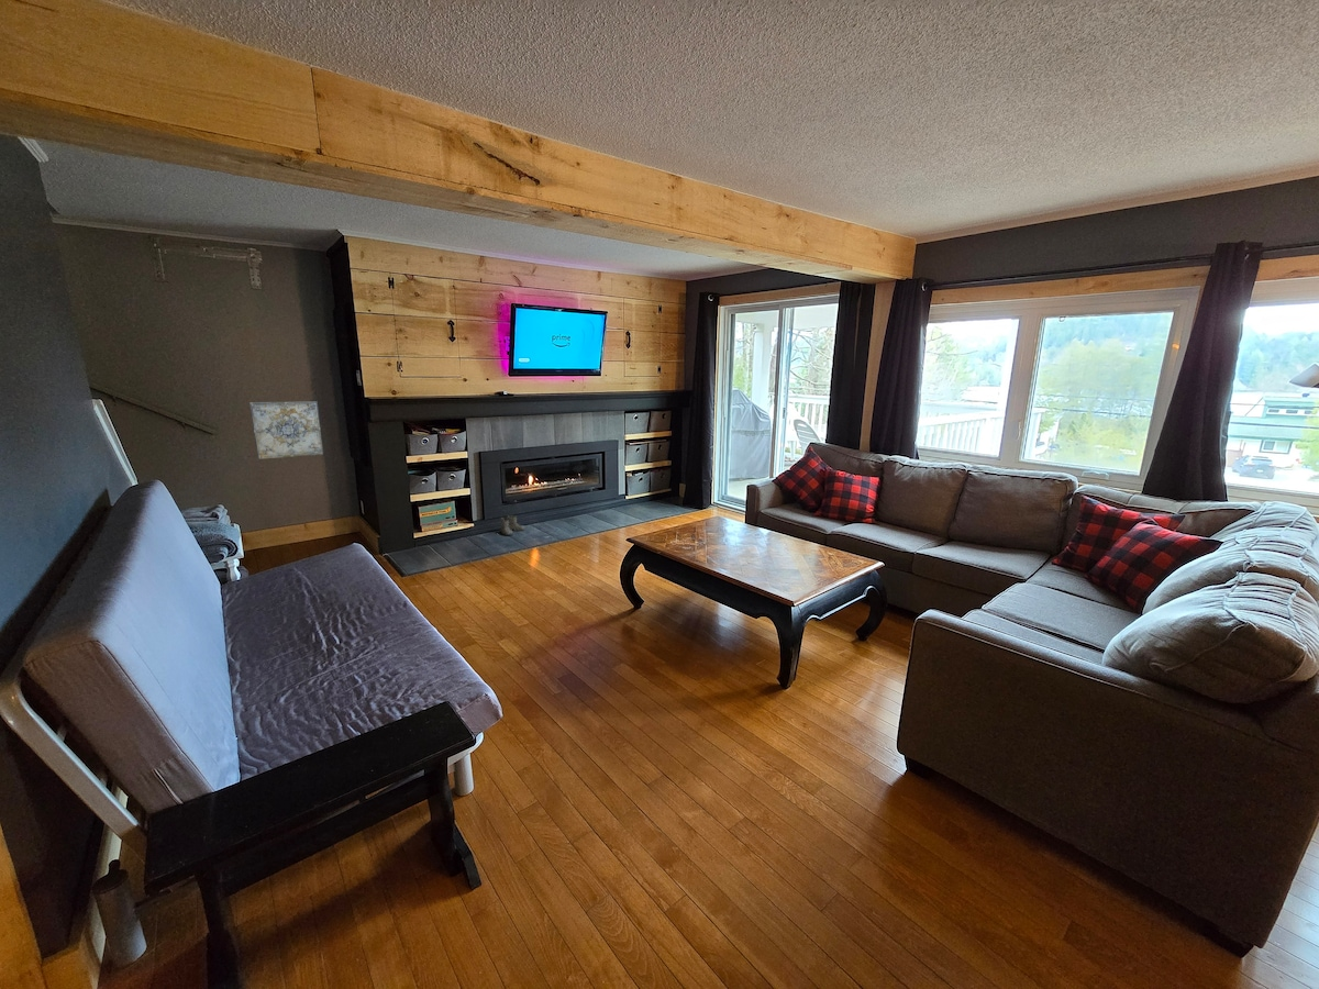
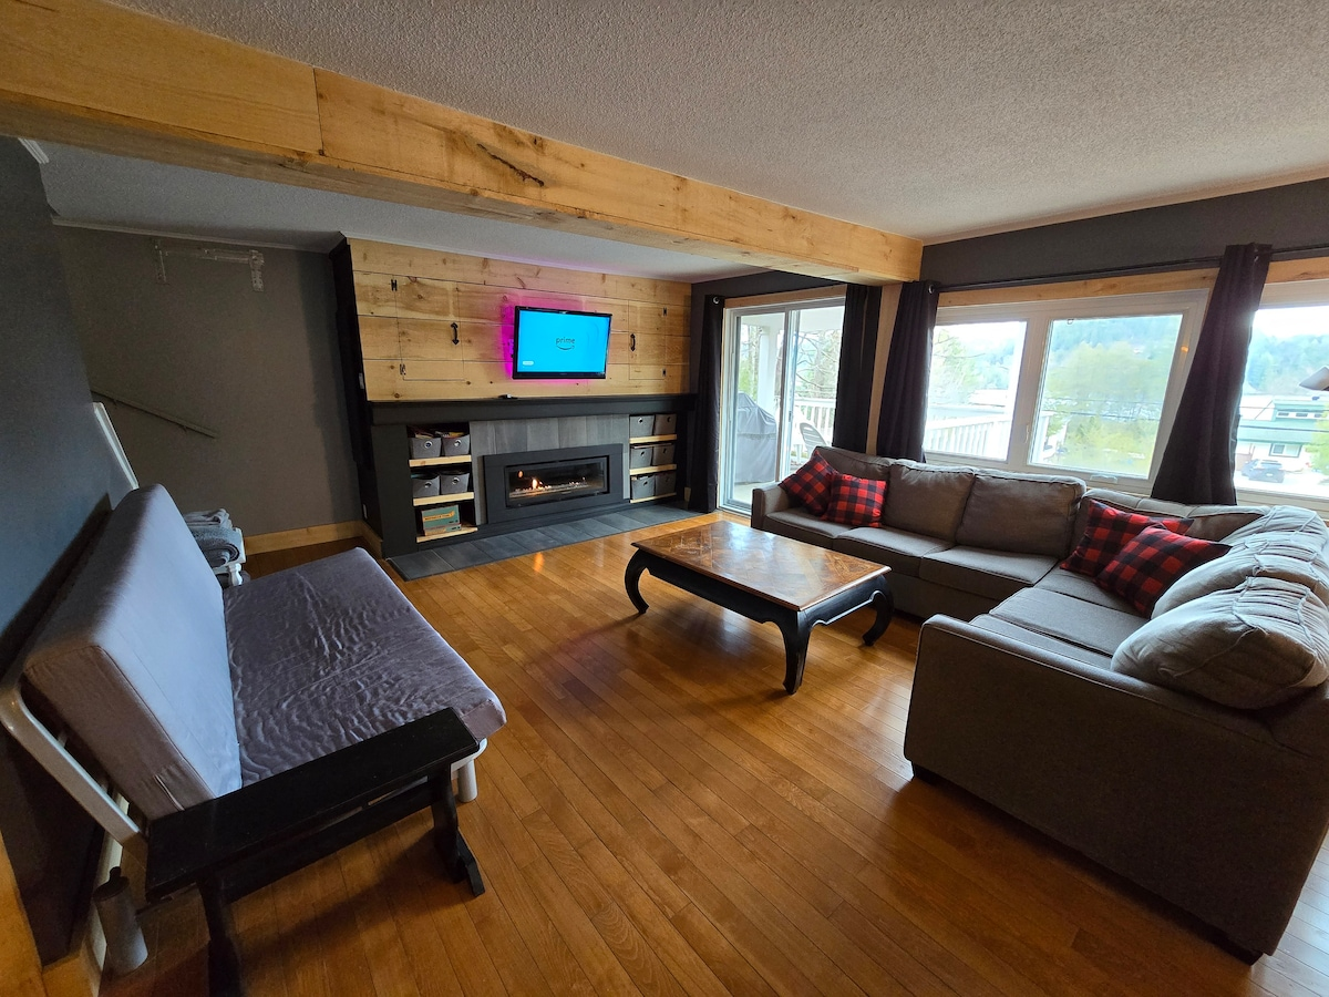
- wall art [248,400,324,460]
- boots [499,514,525,536]
